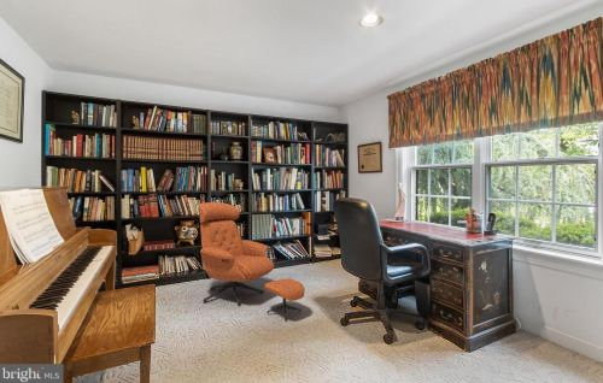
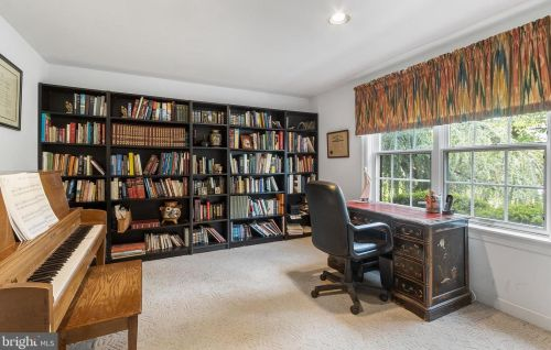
- armchair [198,201,306,320]
